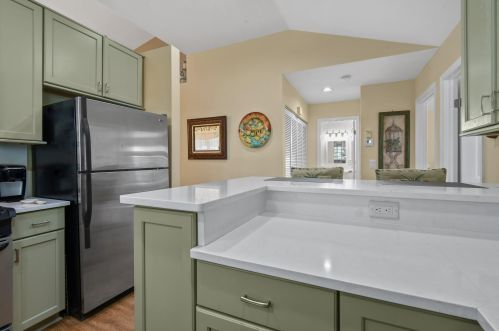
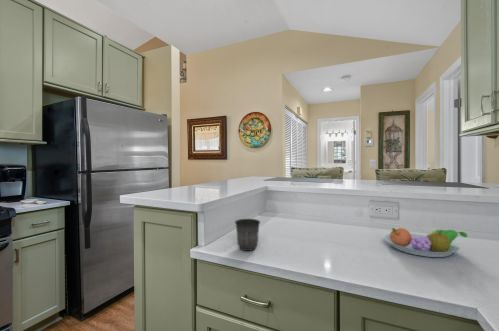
+ fruit bowl [383,227,468,258]
+ mug [234,218,261,252]
